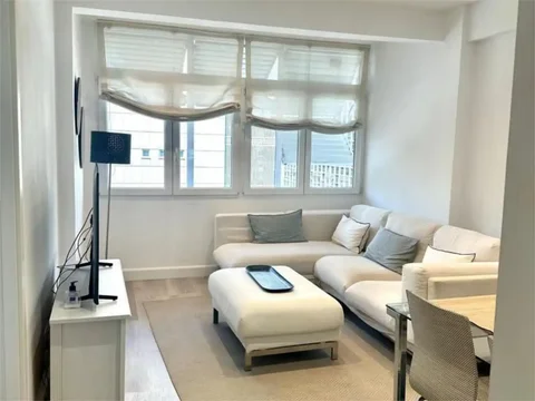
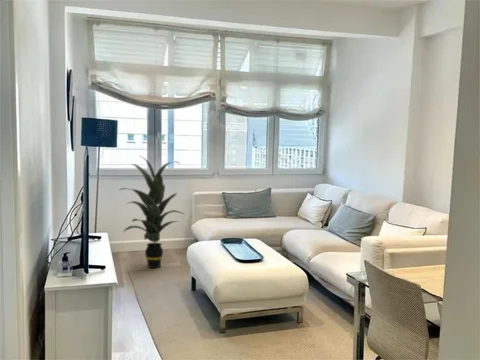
+ indoor plant [118,155,186,269]
